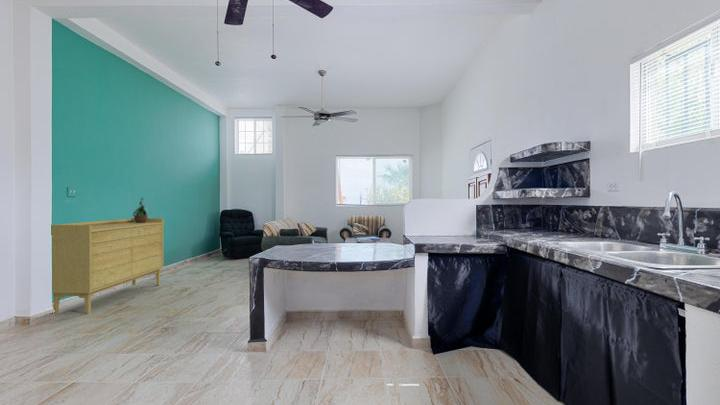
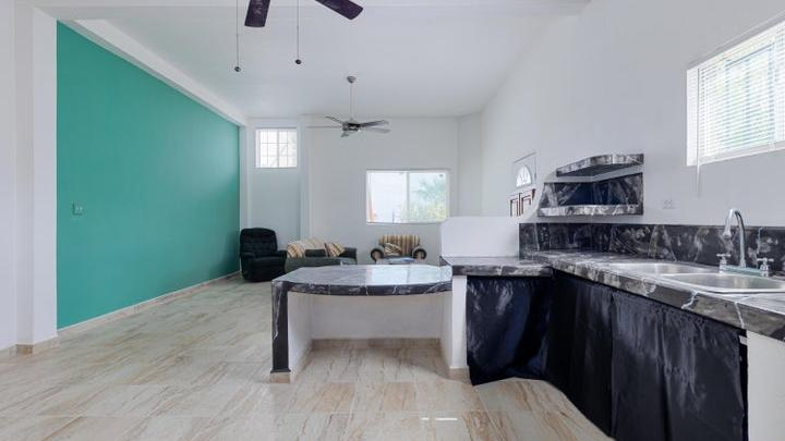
- potted plant [132,197,151,223]
- sideboard [50,217,164,315]
